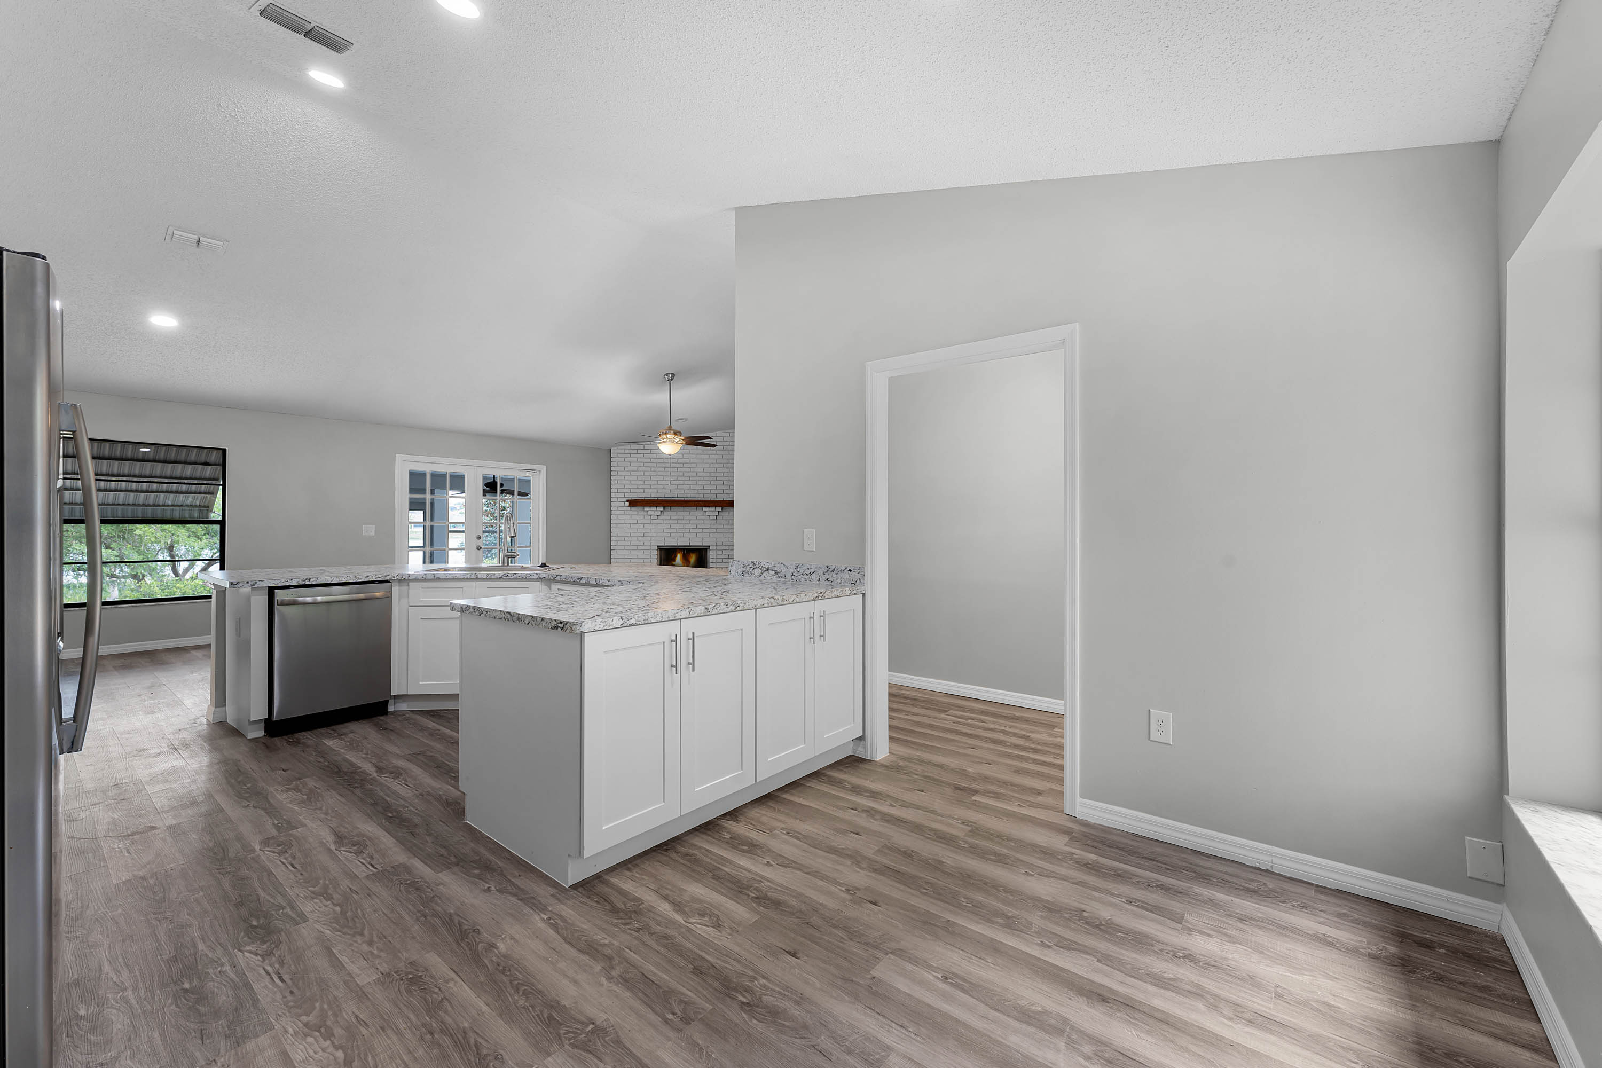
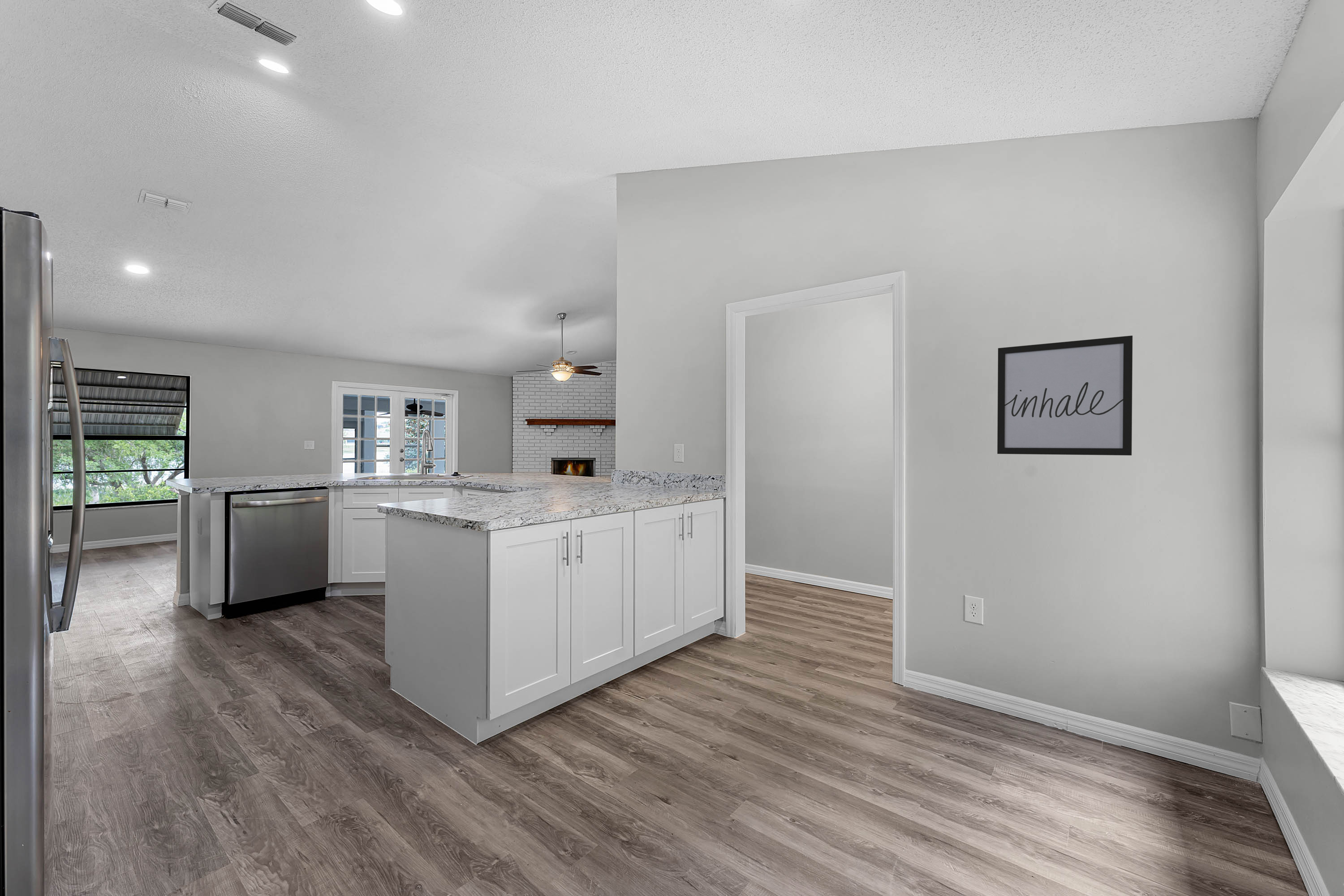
+ wall art [997,335,1133,456]
